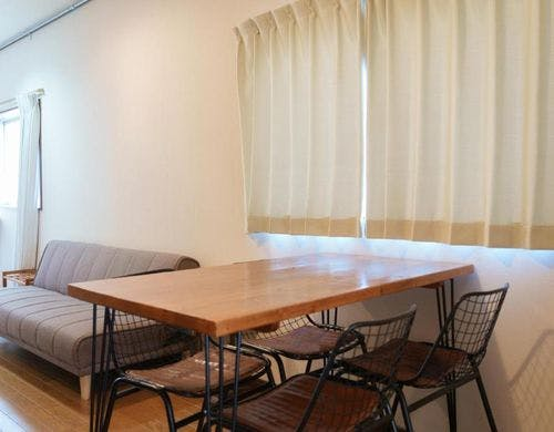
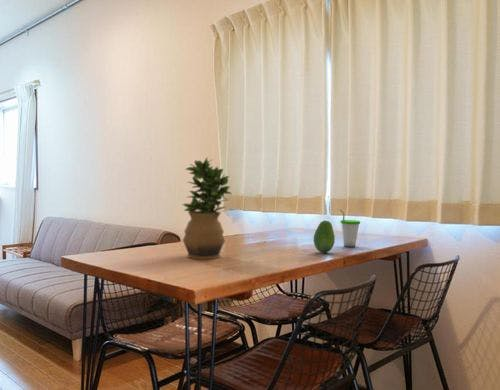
+ fruit [313,219,336,254]
+ potted plant [181,156,233,260]
+ cup [339,208,361,248]
